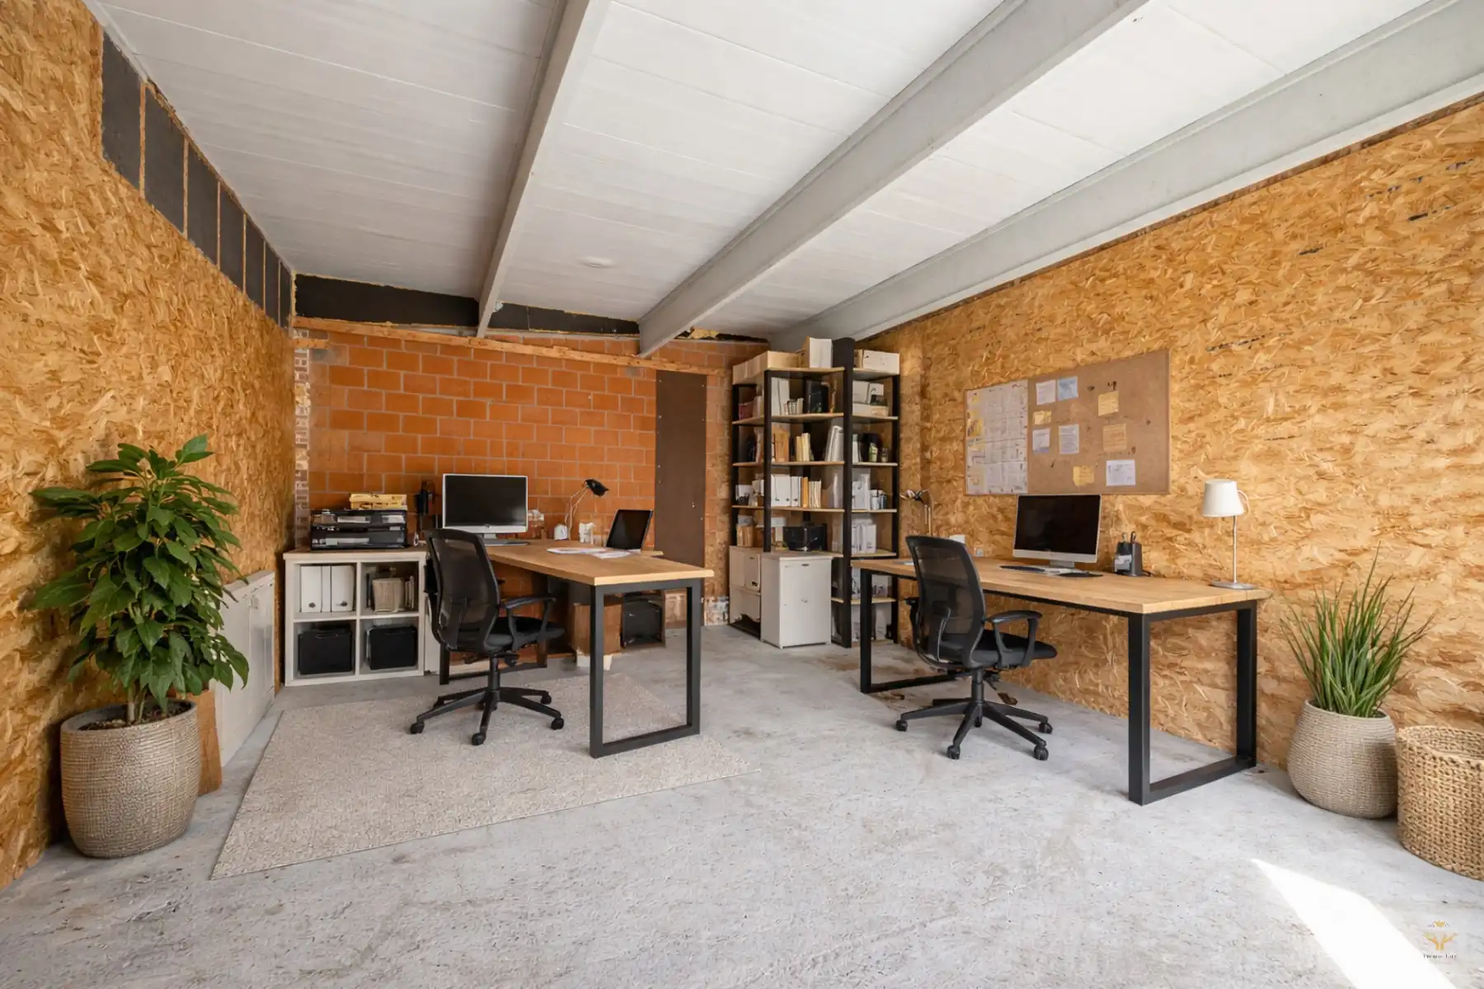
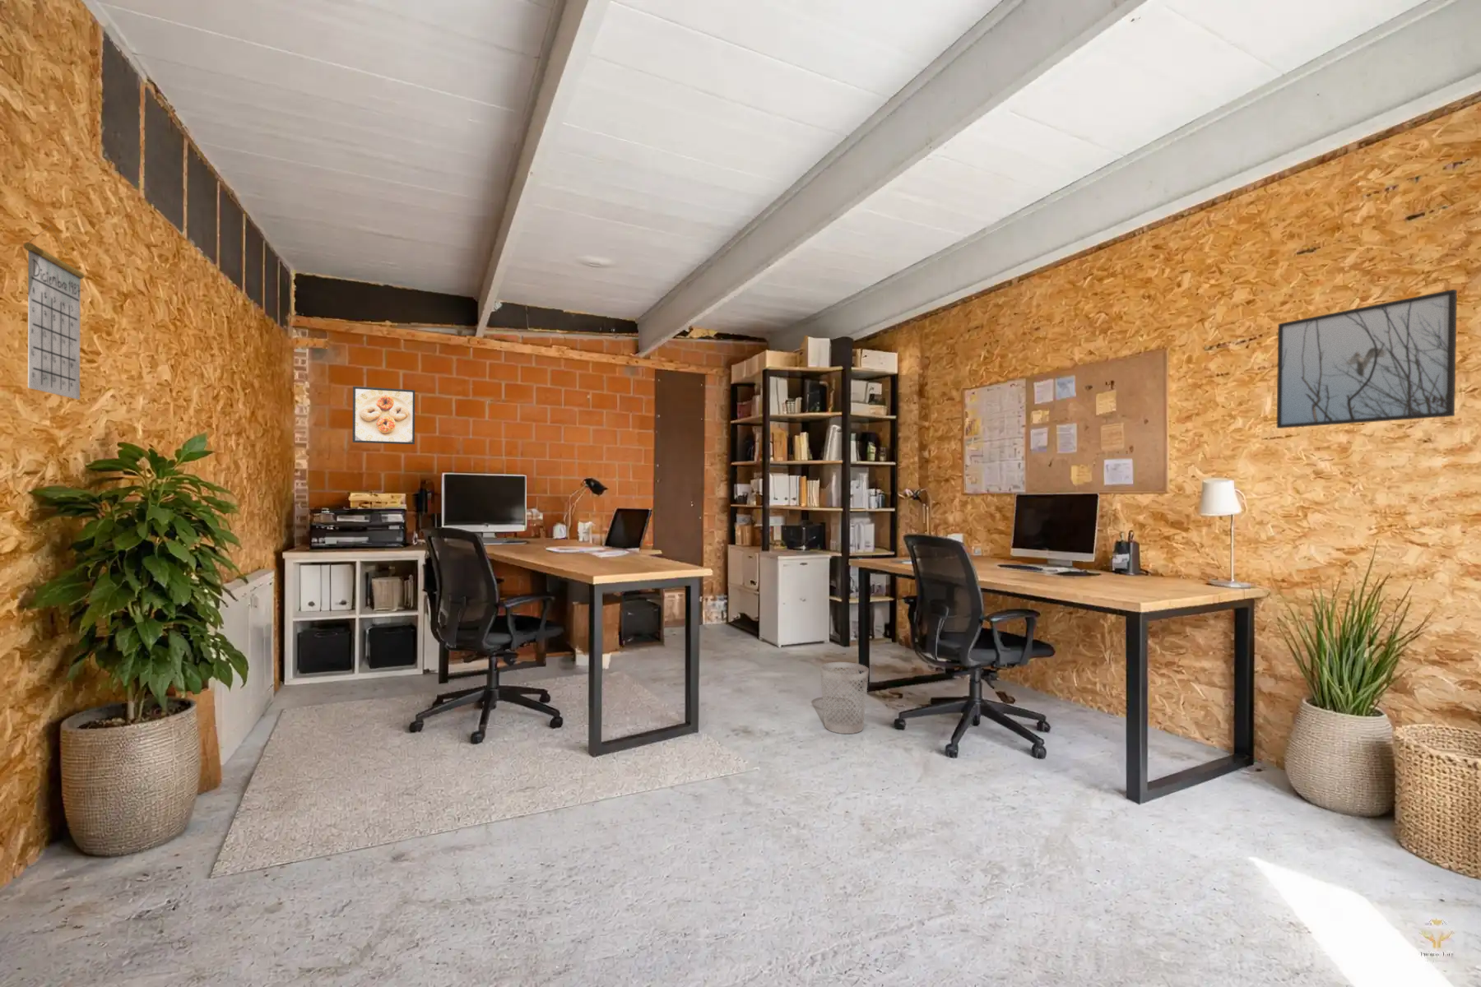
+ calendar [23,225,86,401]
+ wastebasket [820,661,869,735]
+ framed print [353,386,415,445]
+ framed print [1276,289,1458,430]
